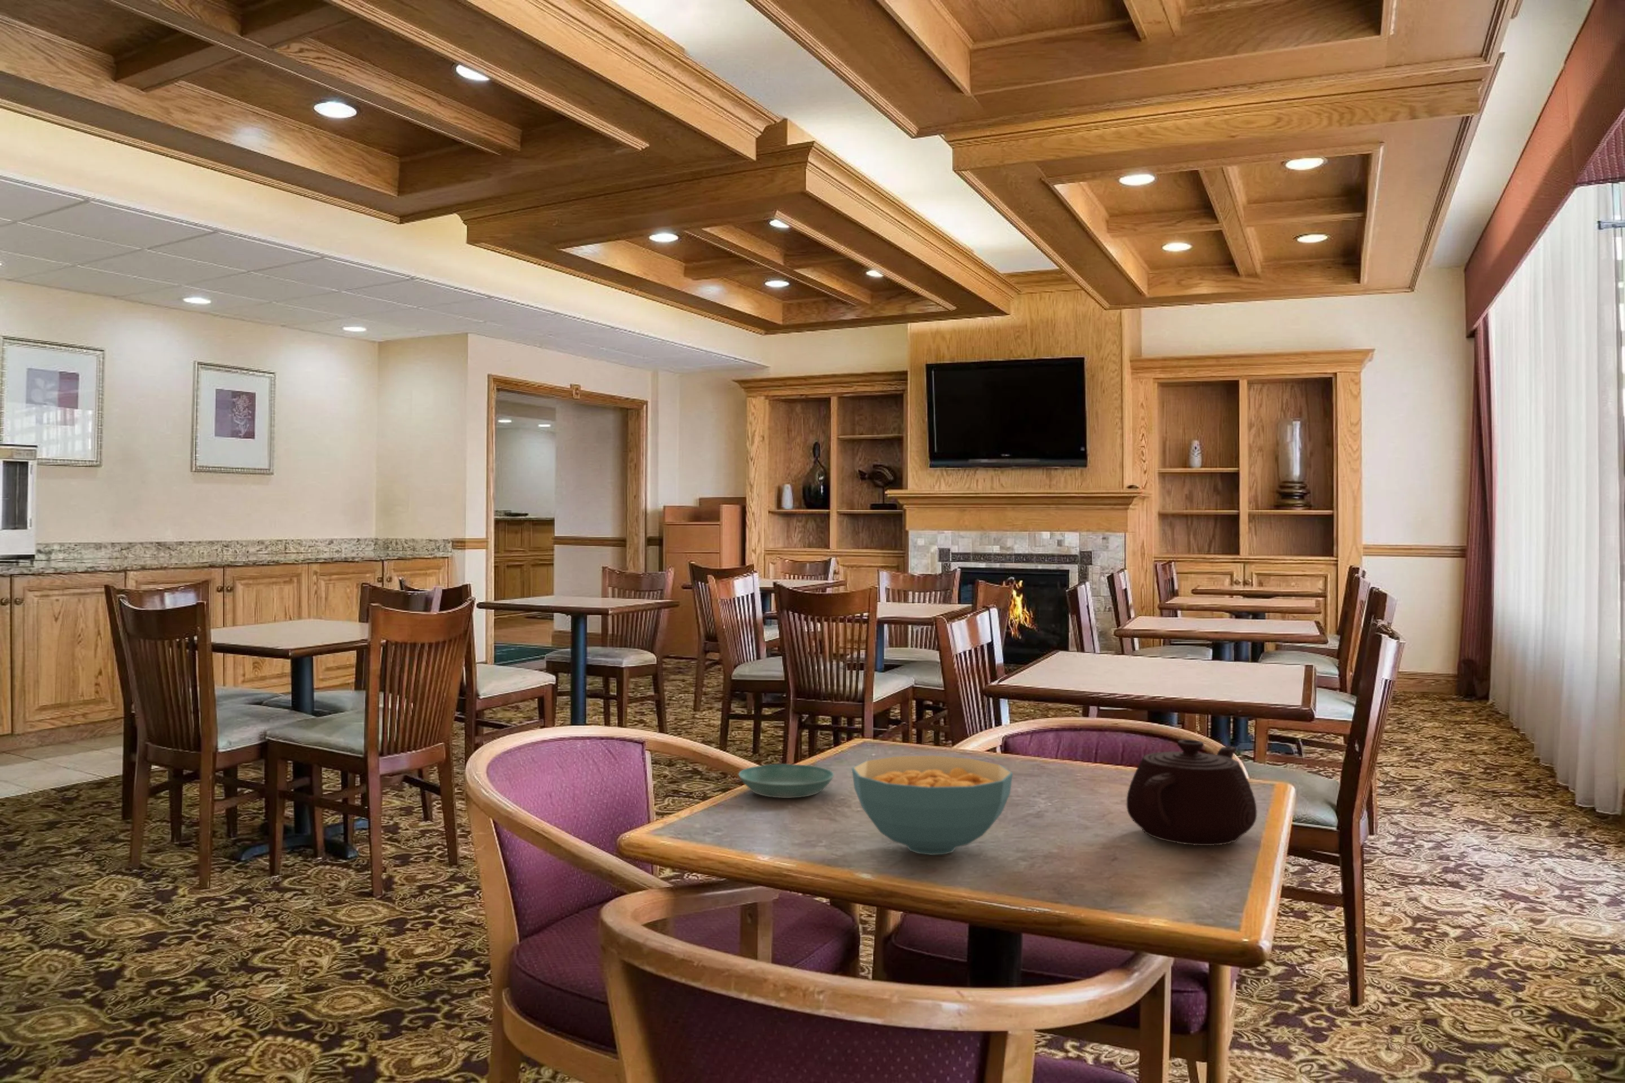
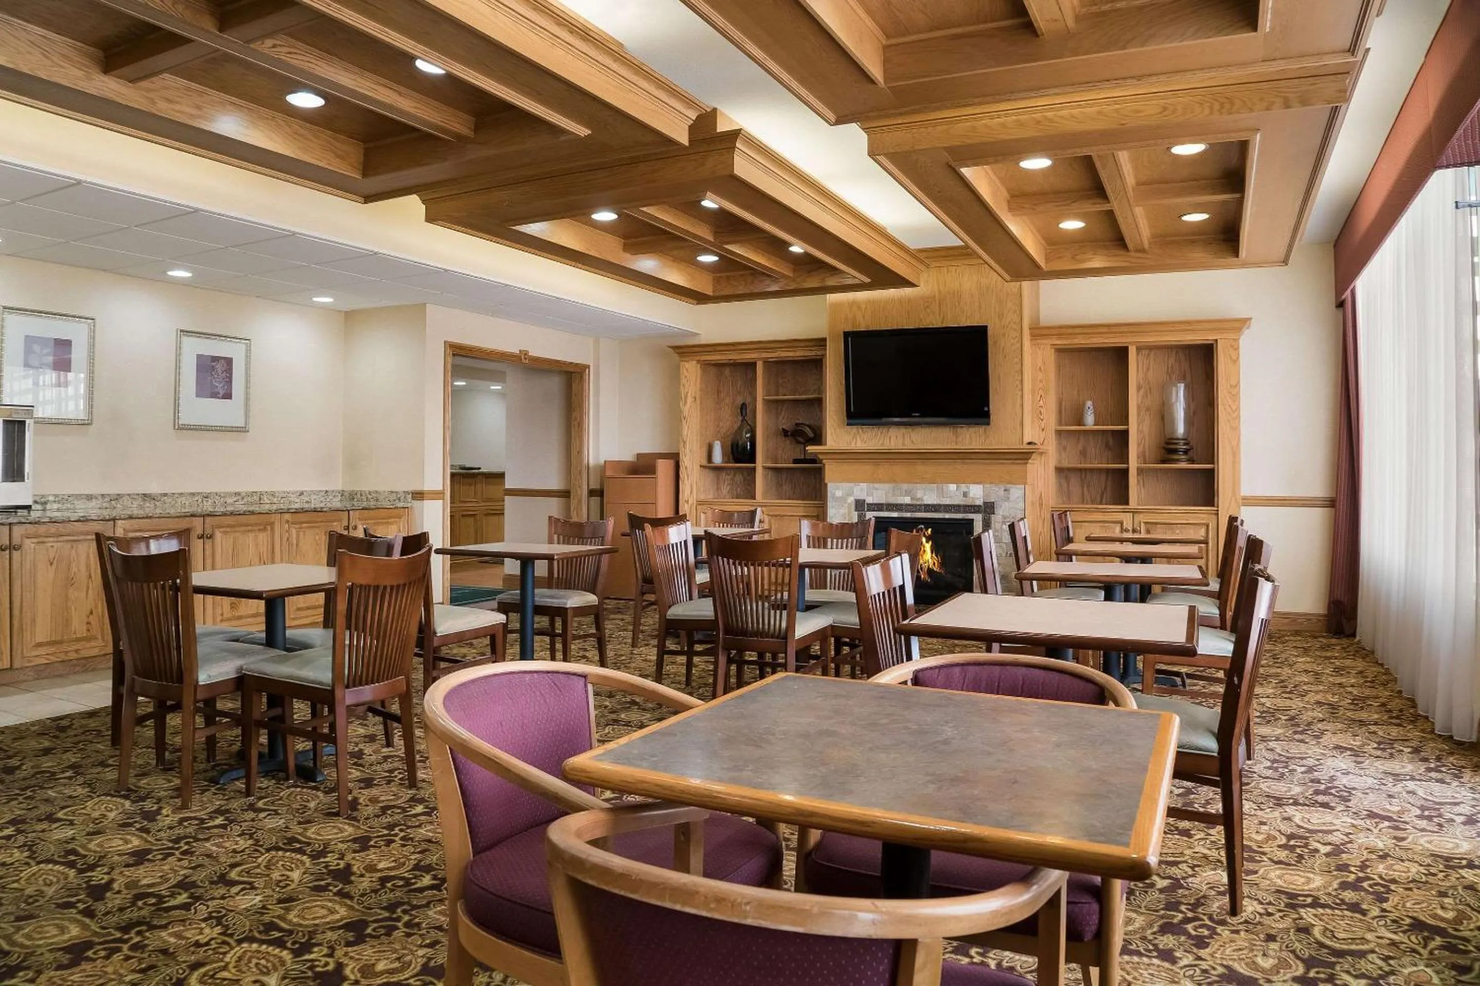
- saucer [738,764,835,799]
- teapot [1126,739,1257,846]
- cereal bowl [851,754,1013,856]
